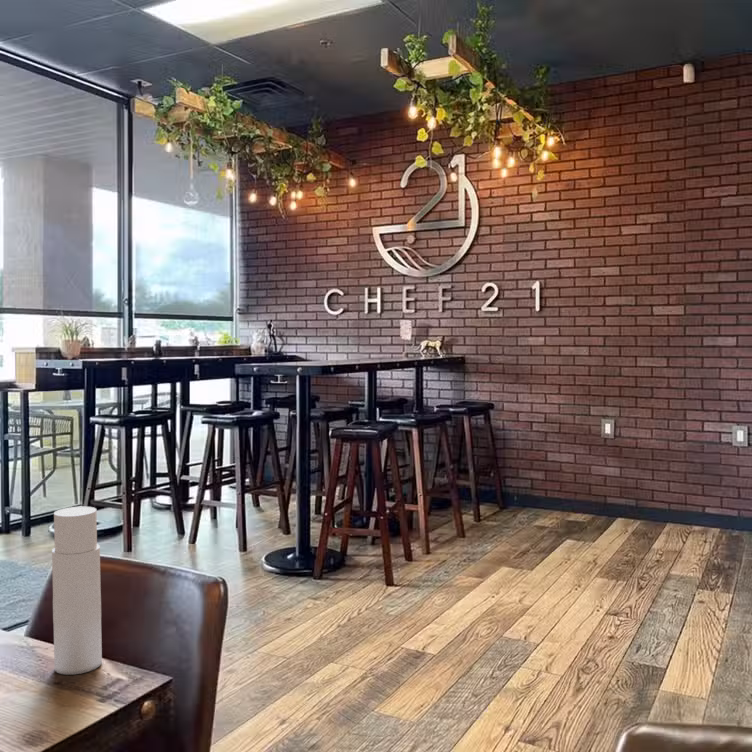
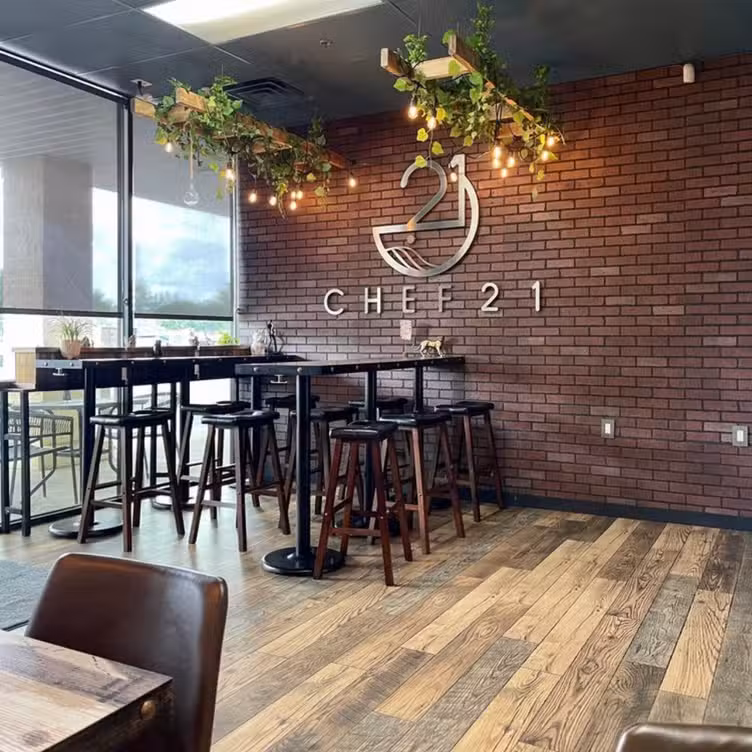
- candle [51,506,103,676]
